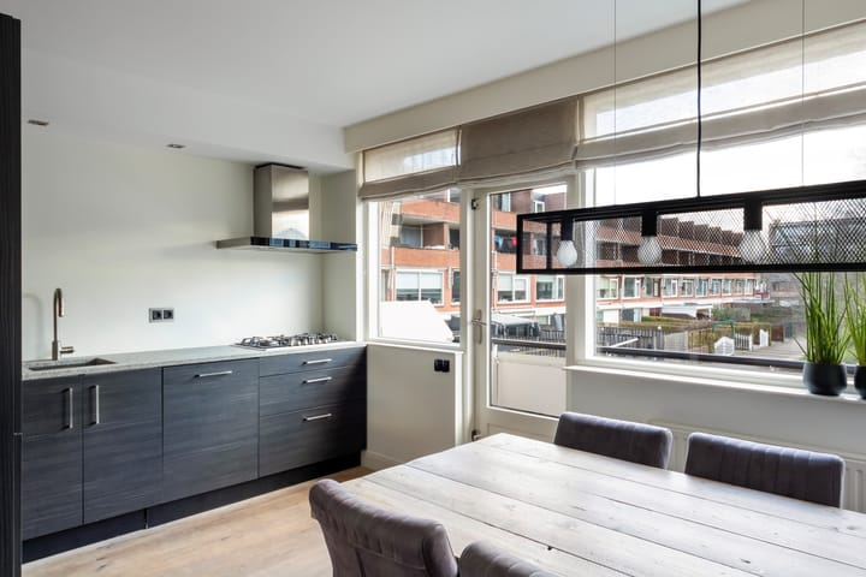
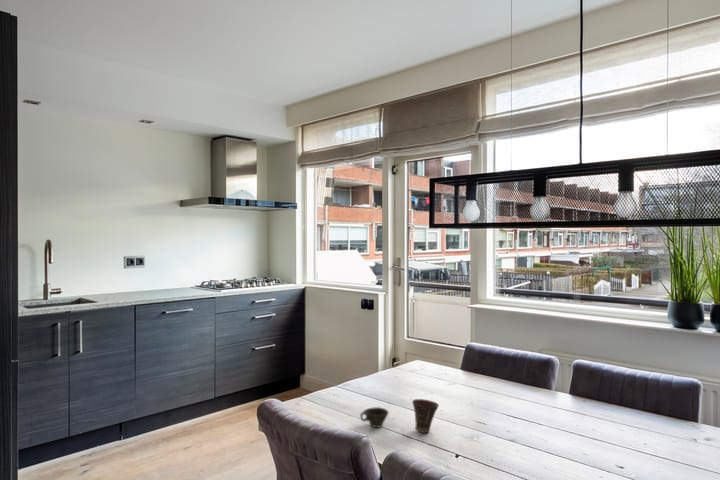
+ cup [359,406,390,428]
+ cup [411,398,440,434]
